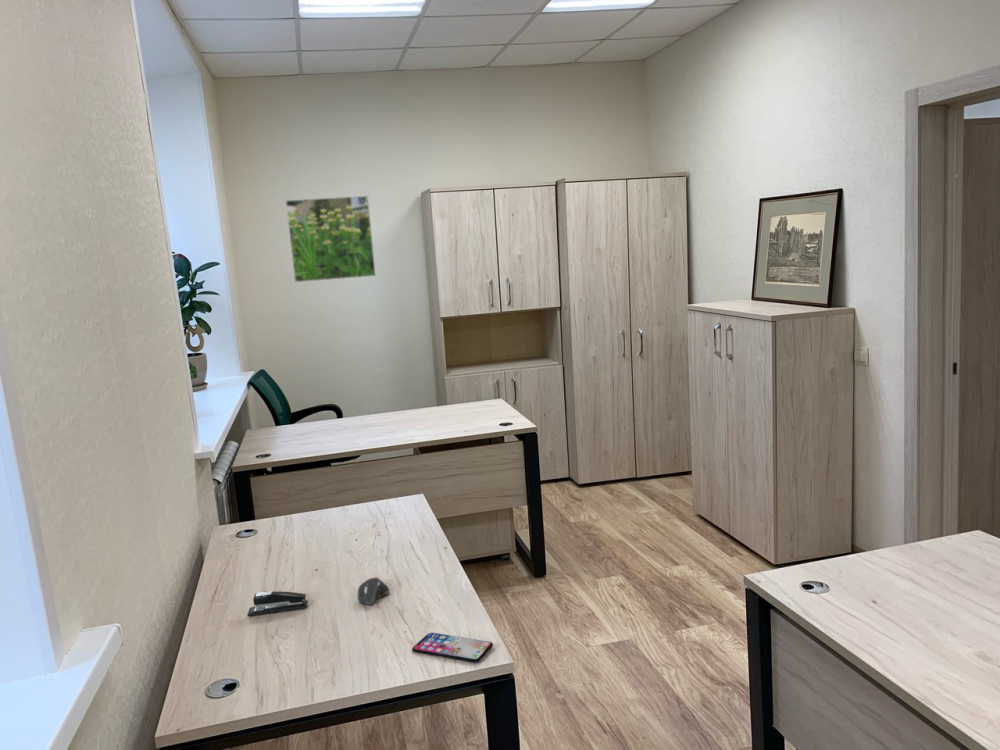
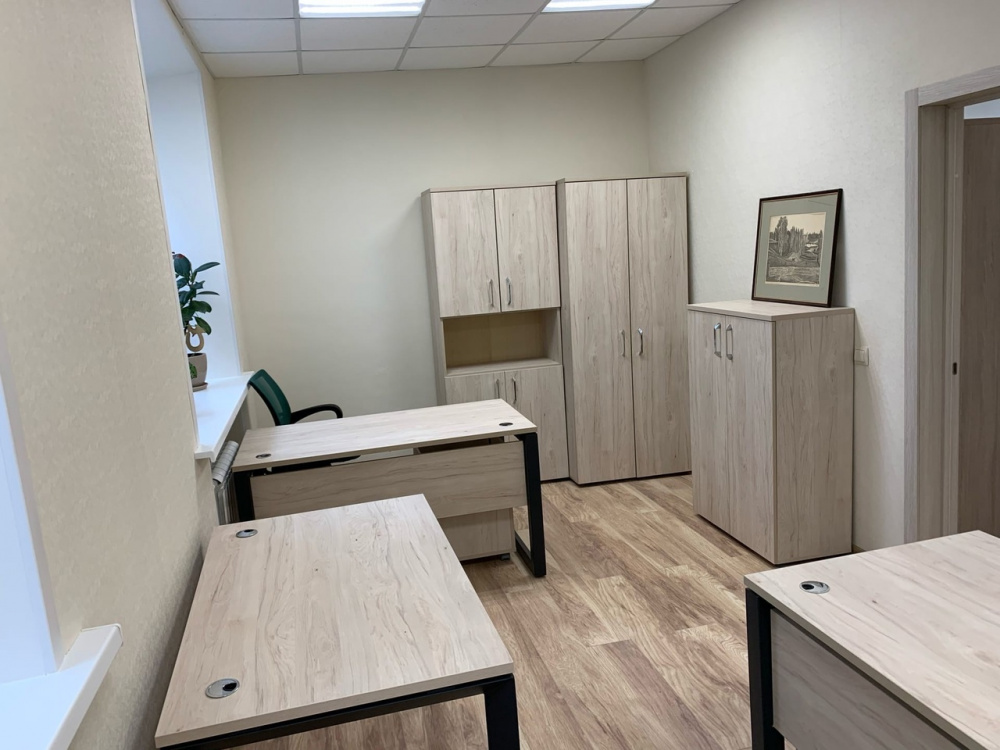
- stapler [247,590,309,617]
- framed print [285,195,377,283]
- computer mouse [357,577,391,606]
- smartphone [411,632,494,663]
